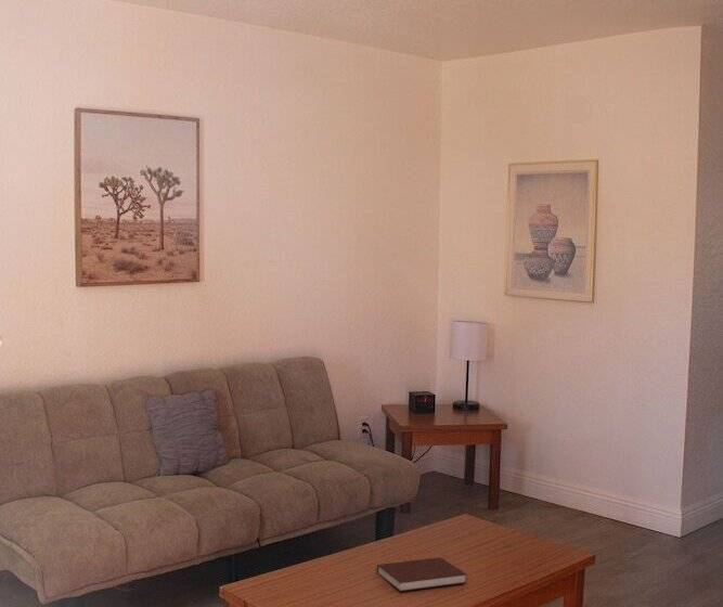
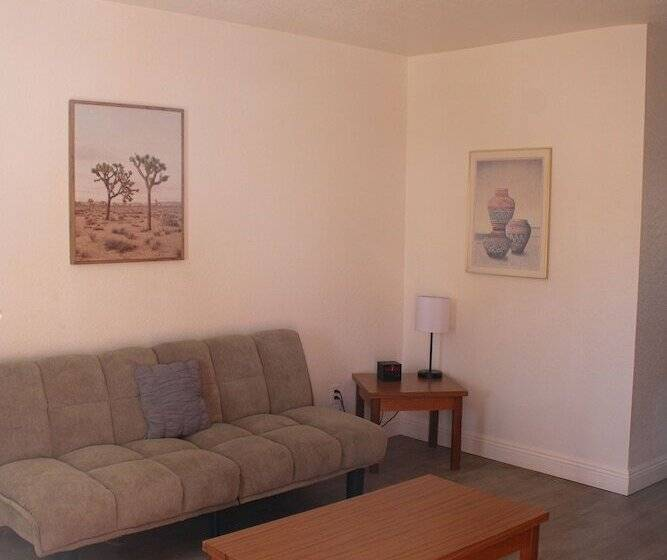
- notebook [376,556,467,593]
